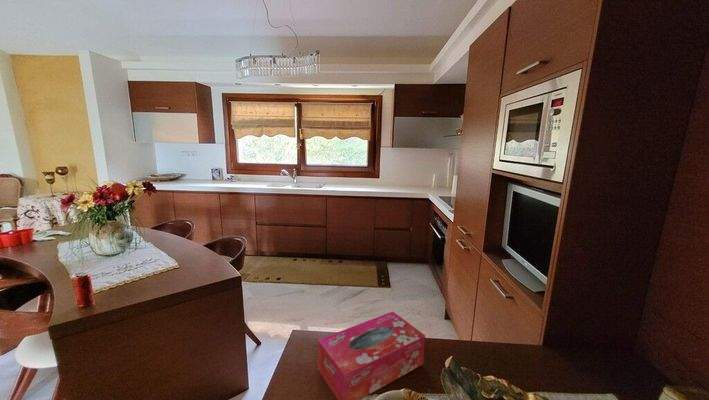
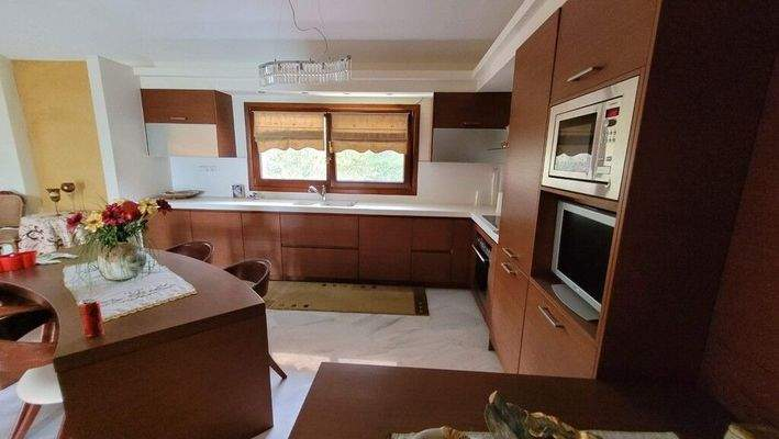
- tissue box [317,310,426,400]
